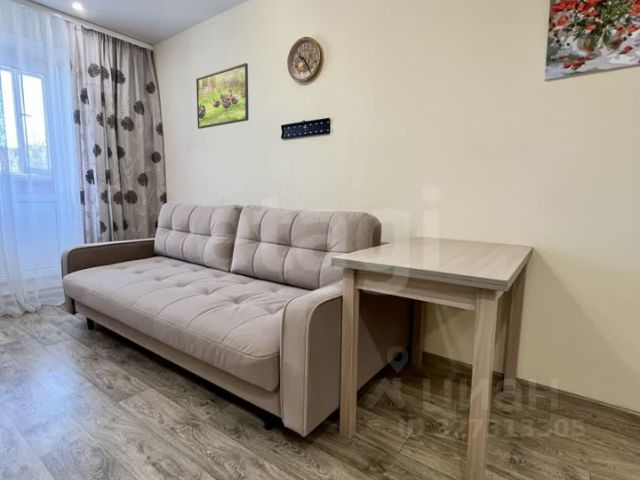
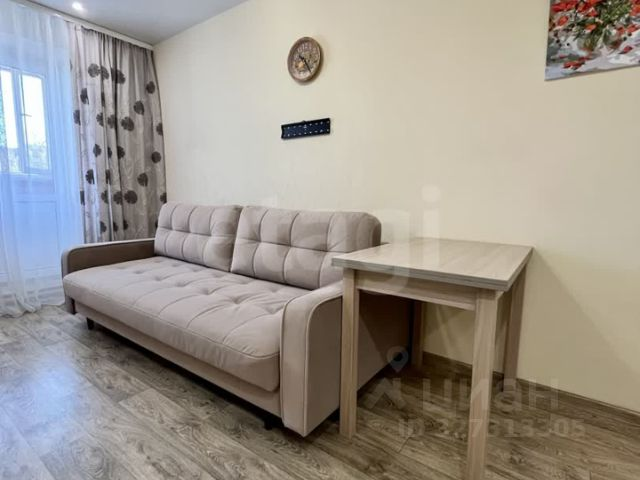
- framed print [195,62,250,130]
